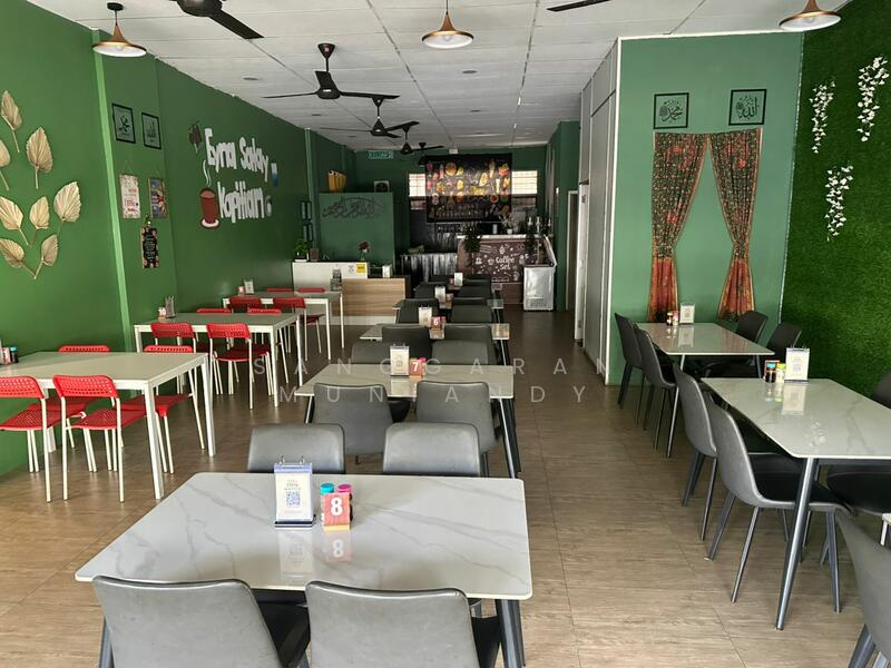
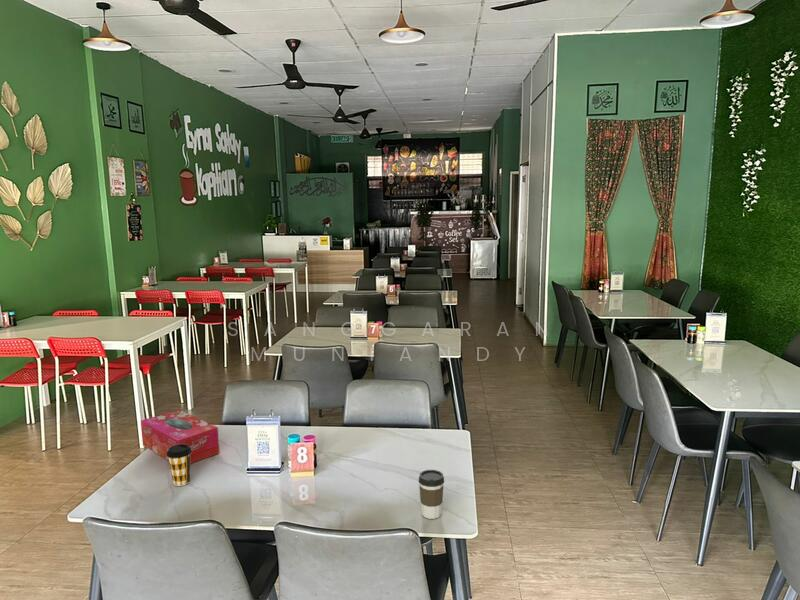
+ coffee cup [166,444,192,487]
+ tissue box [140,409,220,464]
+ coffee cup [418,469,445,520]
